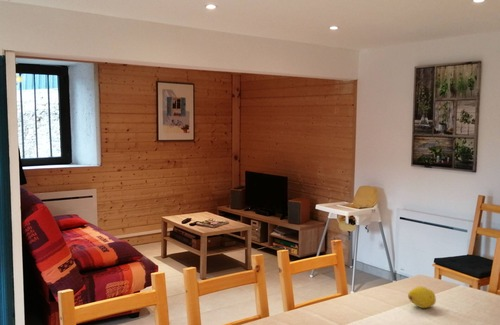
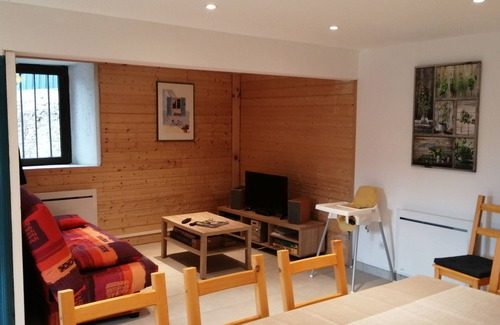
- fruit [407,285,437,309]
